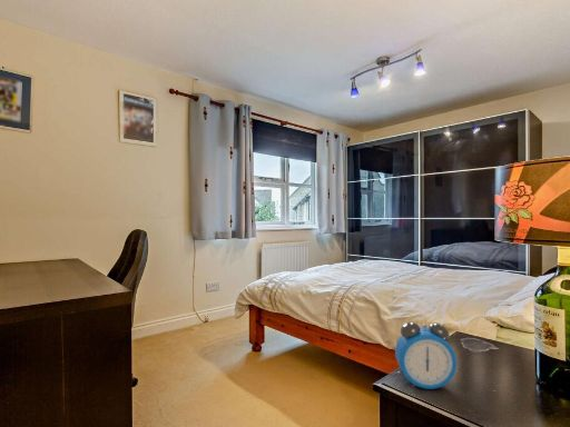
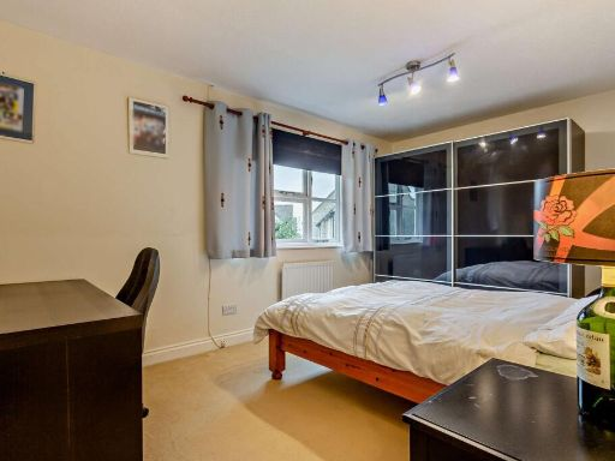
- alarm clock [394,321,458,390]
